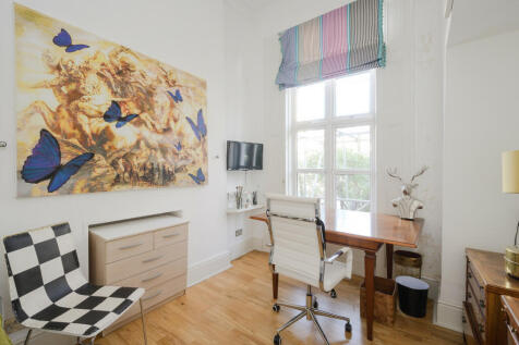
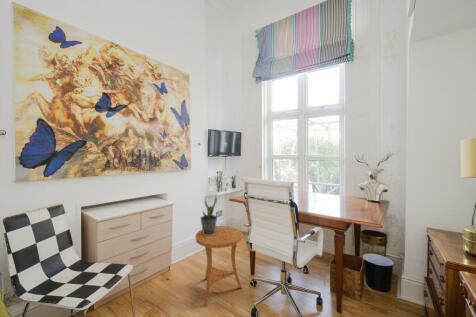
+ side table [194,225,243,308]
+ potted plant [199,195,218,235]
